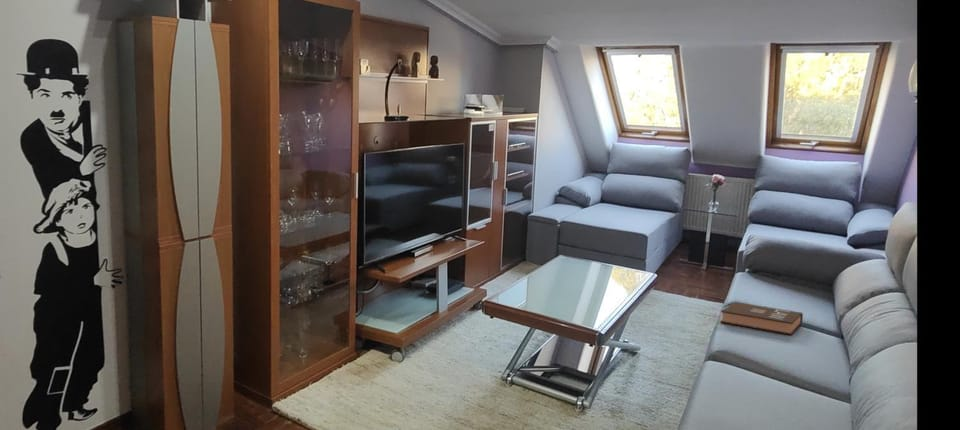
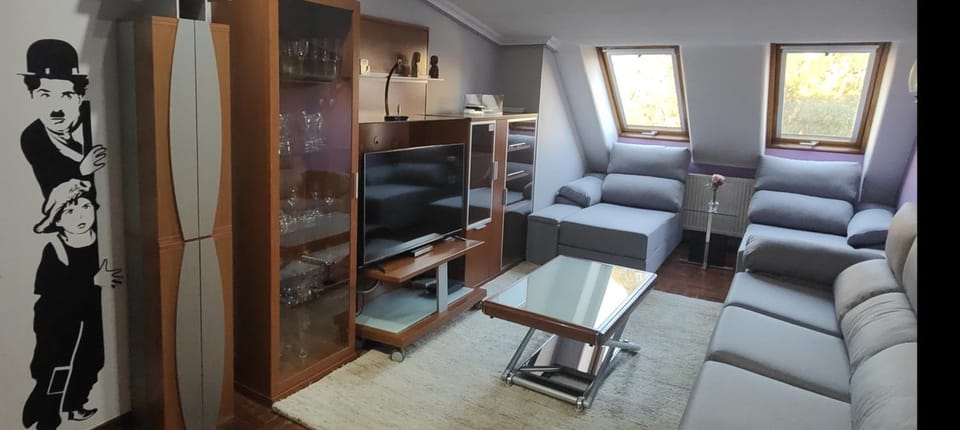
- book [719,301,804,336]
